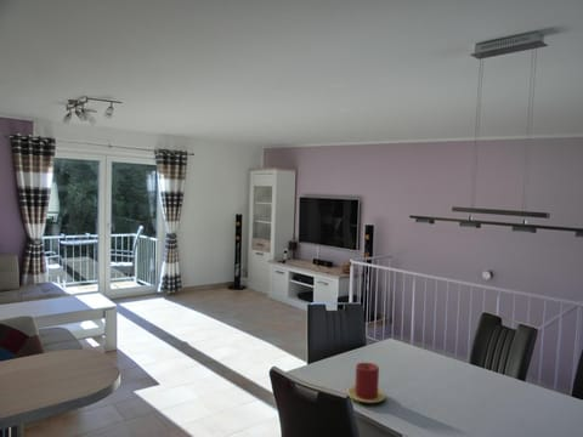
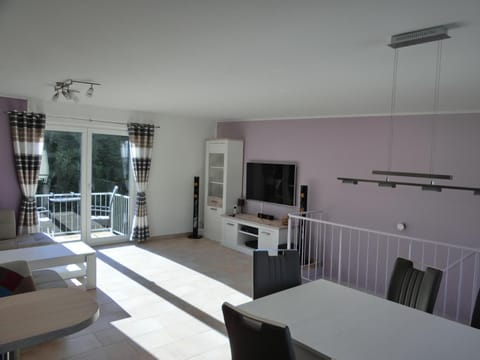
- candle [346,362,386,404]
